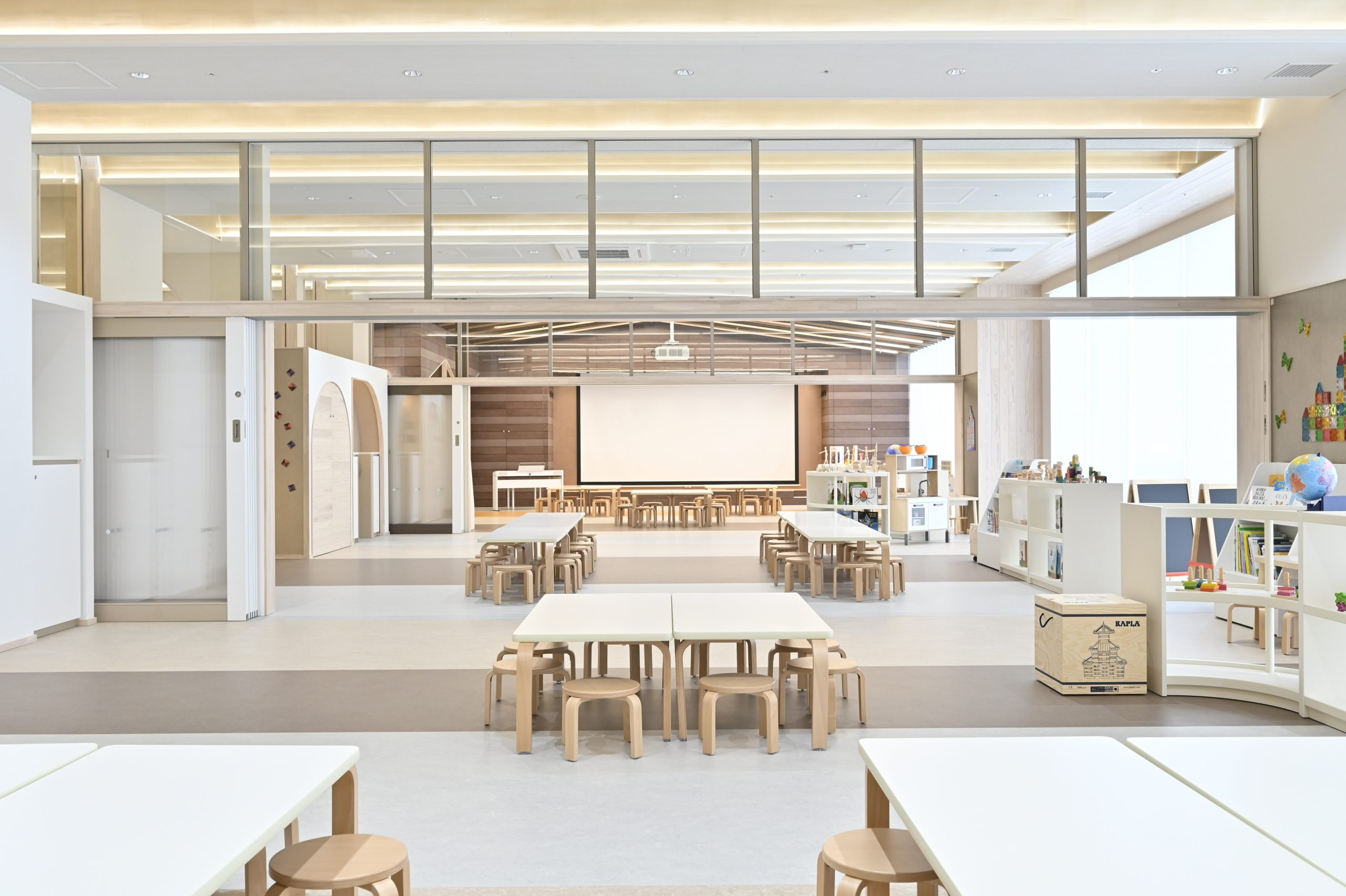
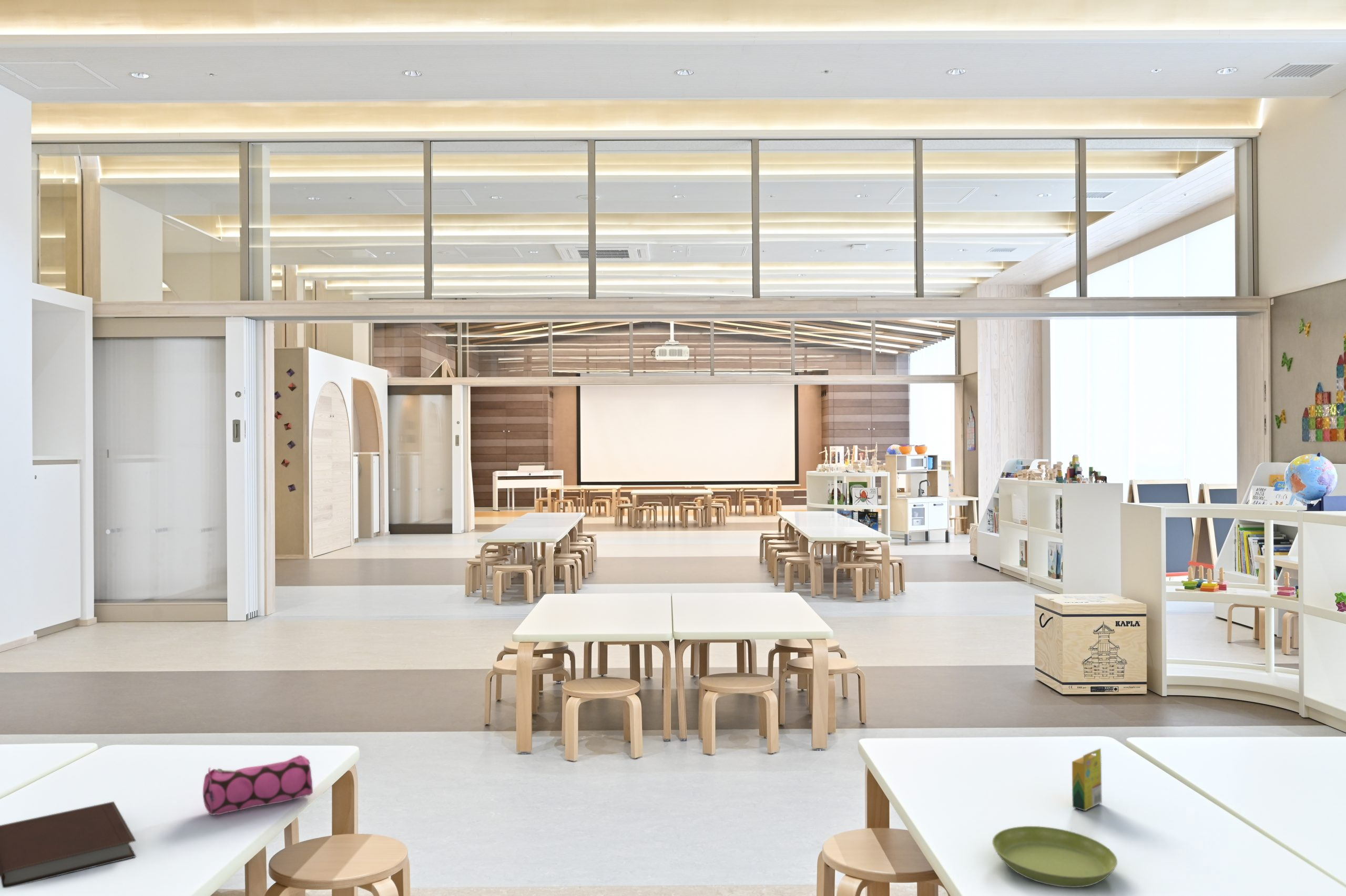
+ pencil case [202,755,313,816]
+ notebook [0,801,137,889]
+ saucer [992,826,1118,888]
+ crayon box [1072,748,1103,811]
